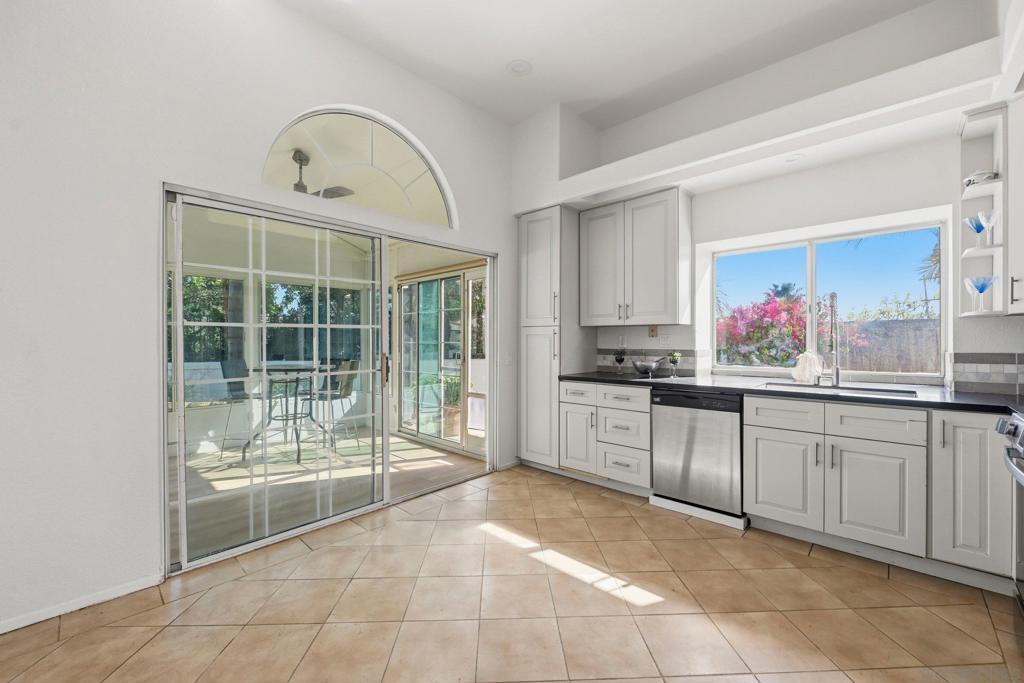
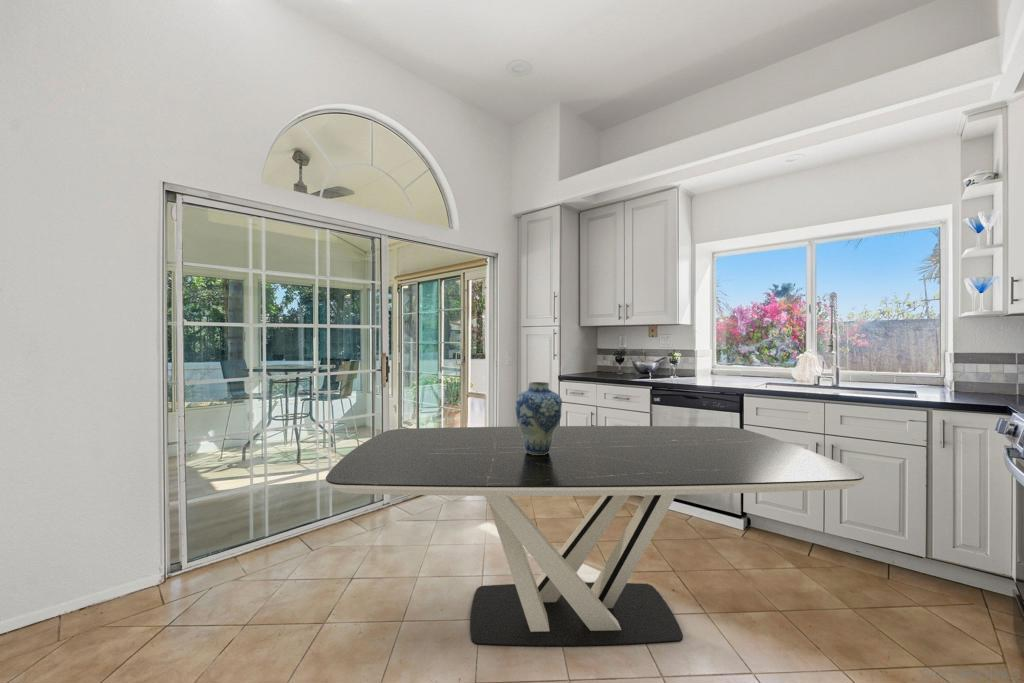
+ dining table [325,425,865,648]
+ vase [515,381,563,455]
